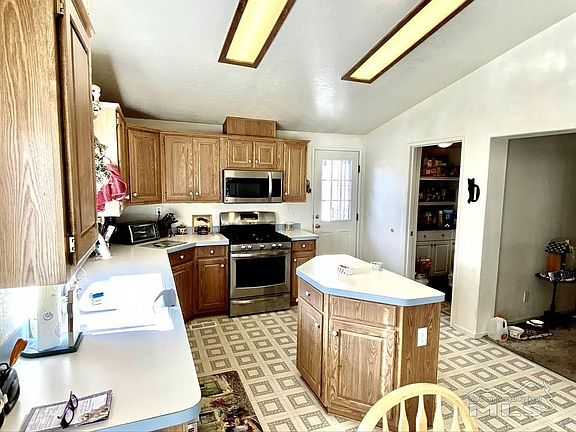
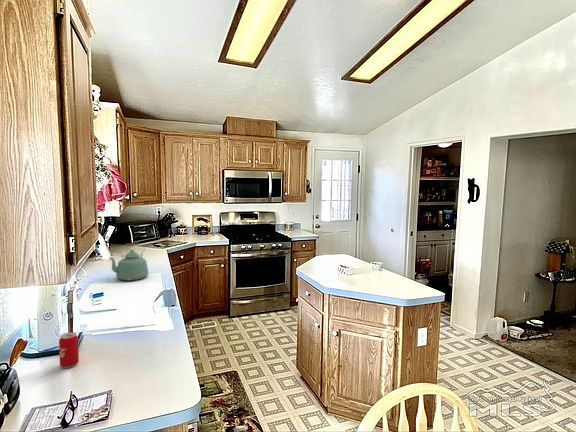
+ kettle [108,242,150,282]
+ beverage can [58,331,80,369]
